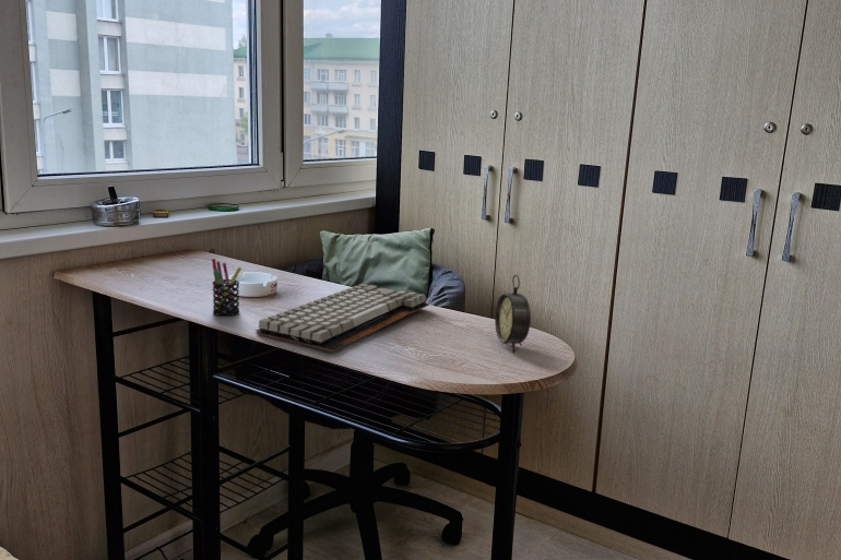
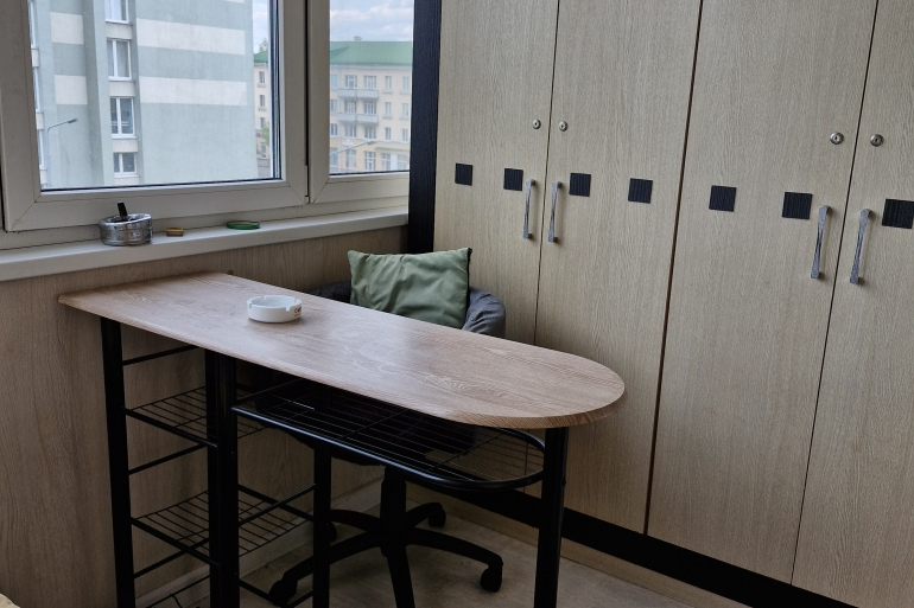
- pen holder [211,258,242,317]
- keyboard [254,283,430,353]
- alarm clock [494,274,532,354]
